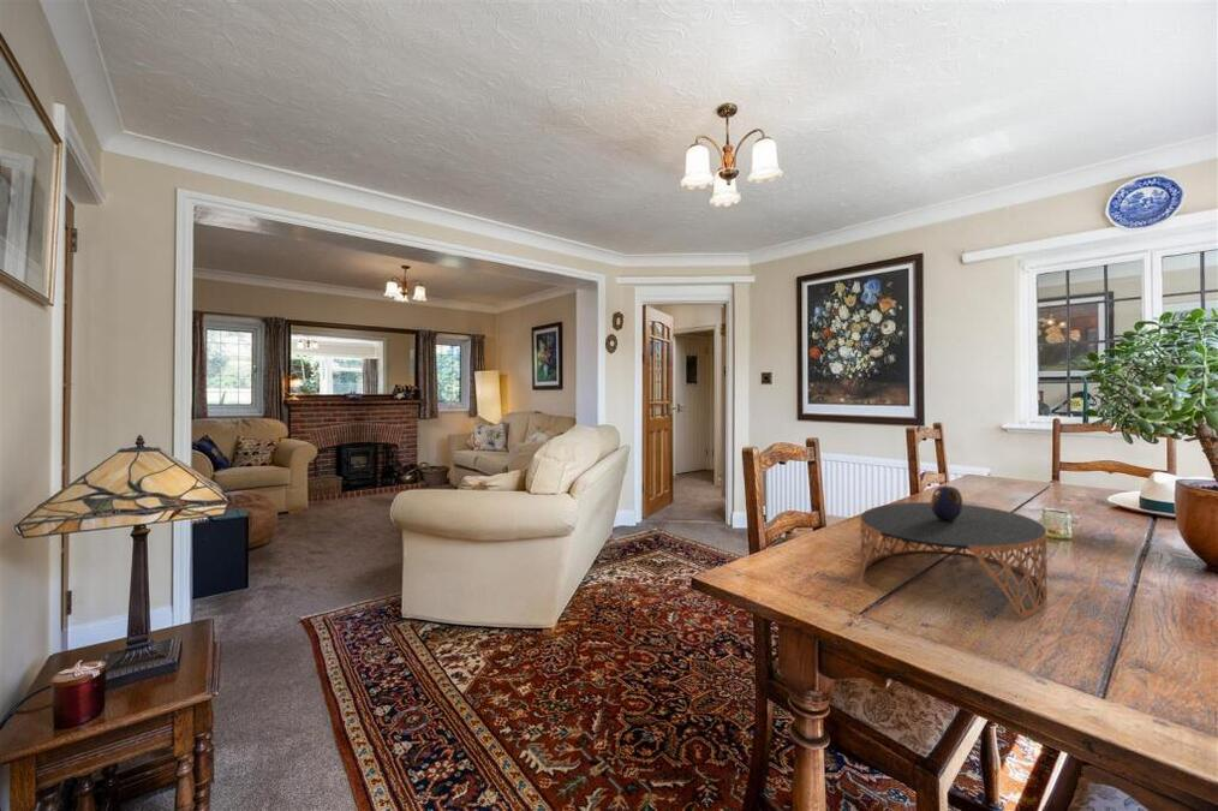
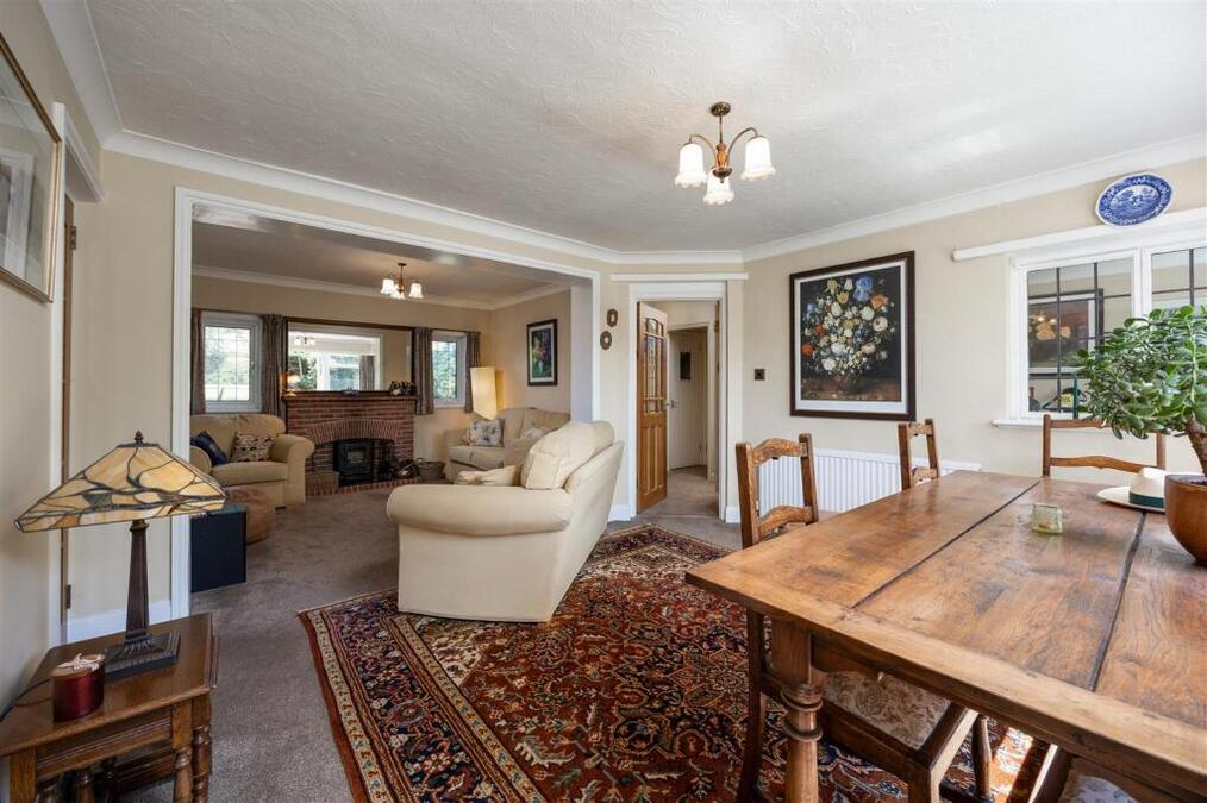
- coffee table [859,485,1049,620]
